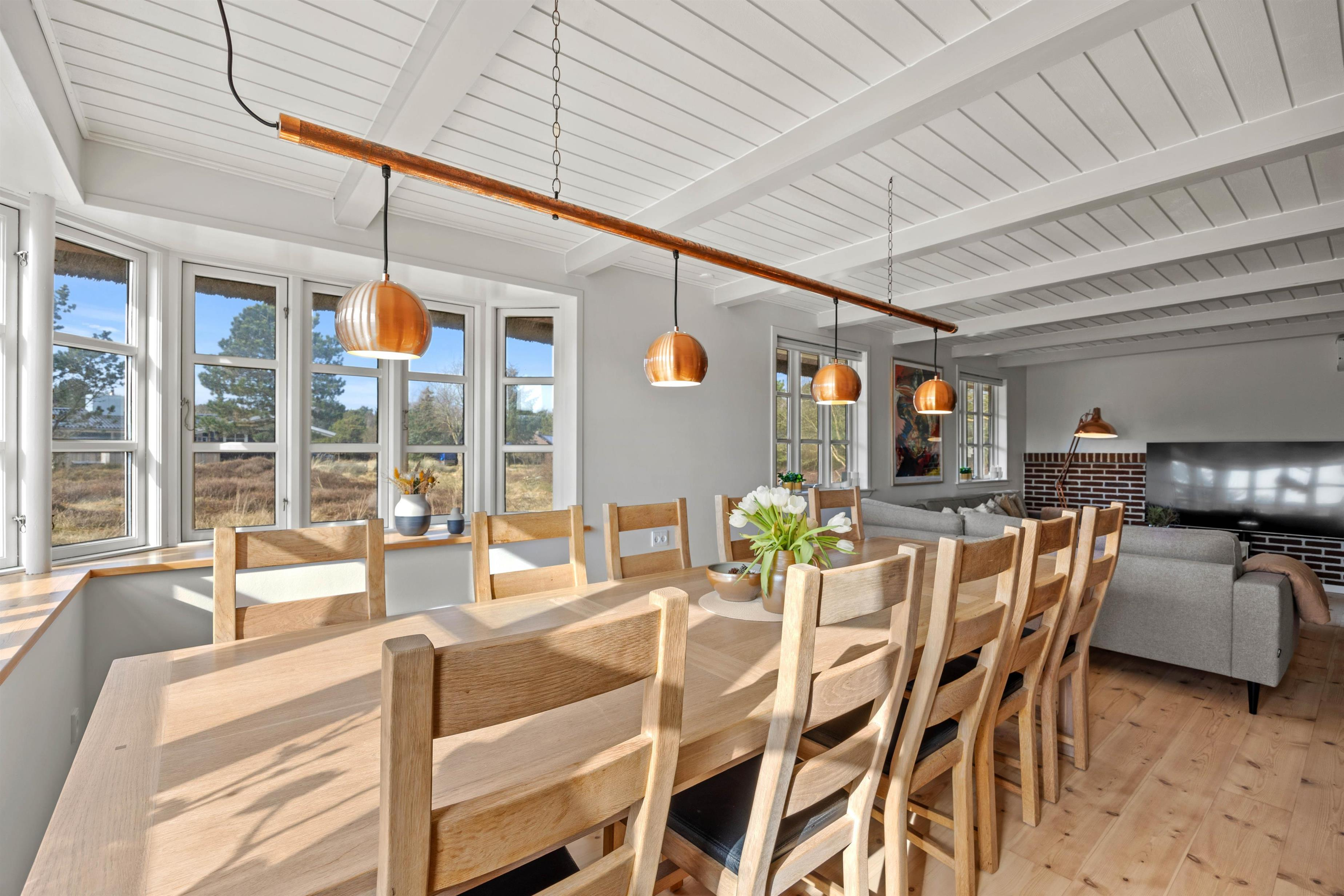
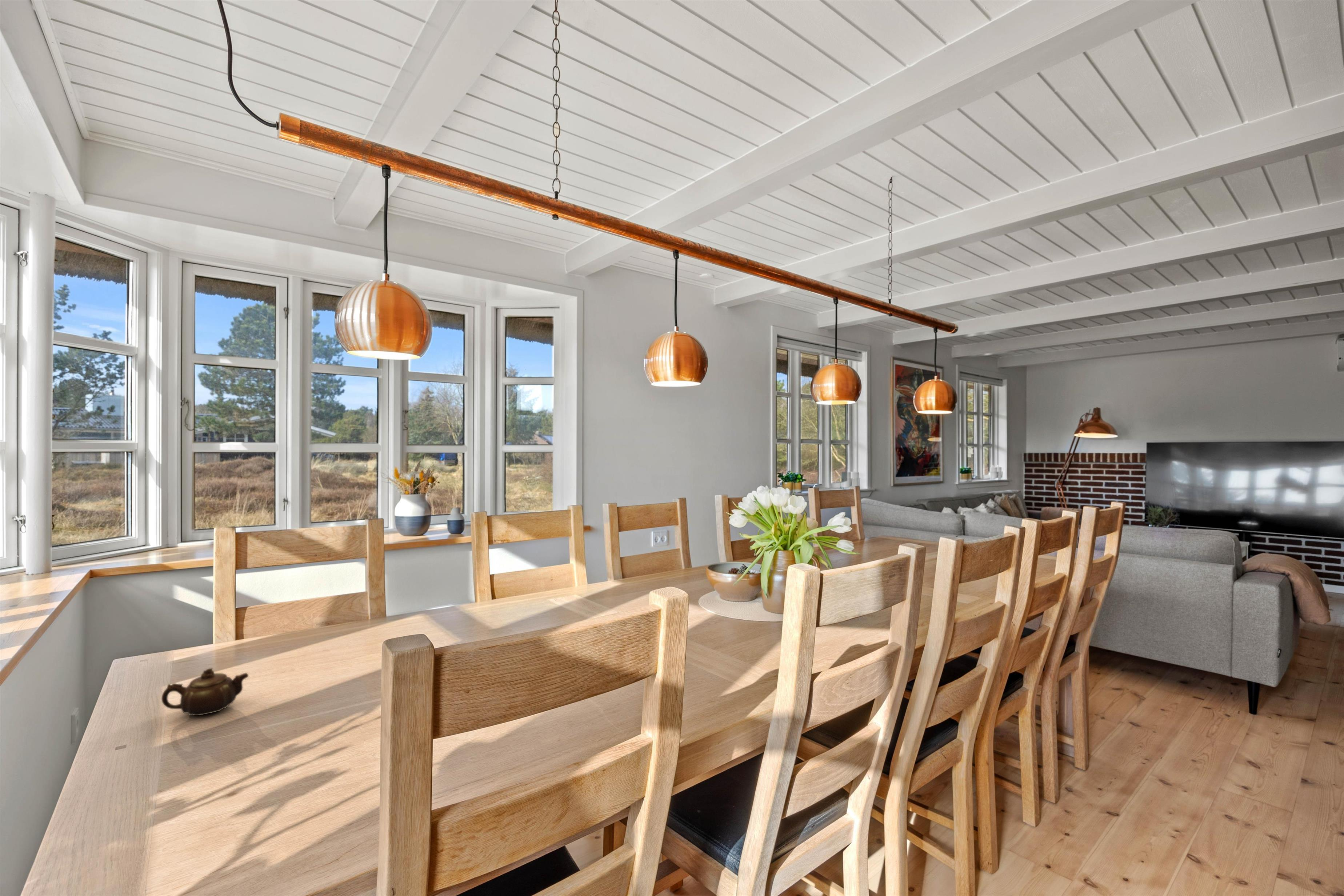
+ teapot [161,668,249,716]
